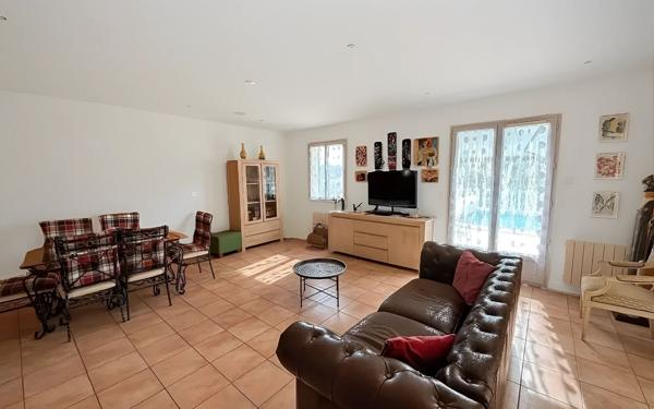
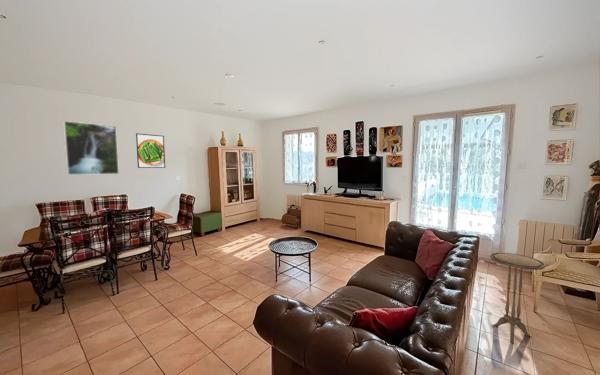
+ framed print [63,120,120,176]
+ side table [489,252,547,345]
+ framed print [135,132,166,169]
